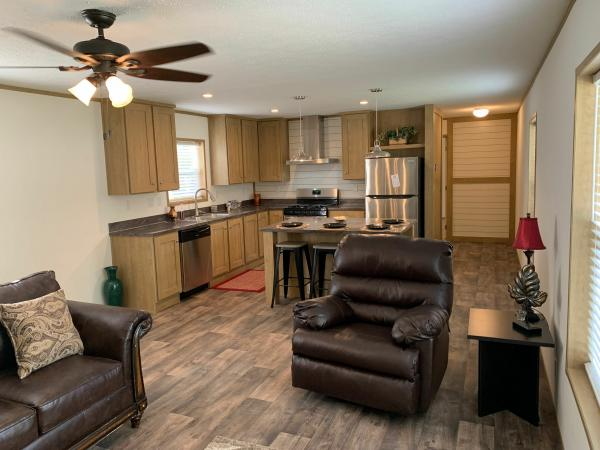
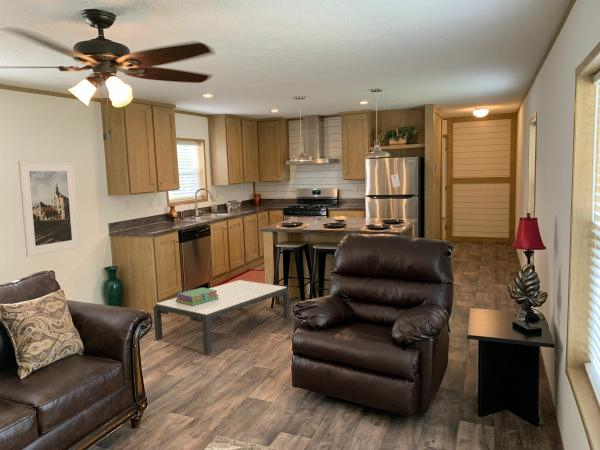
+ coffee table [152,279,291,355]
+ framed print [17,160,81,258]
+ stack of books [176,287,219,306]
